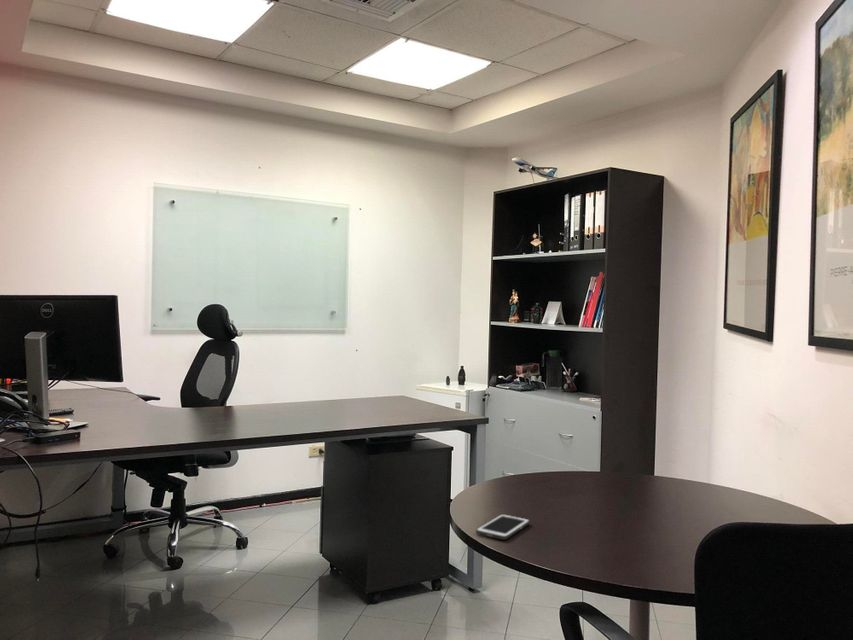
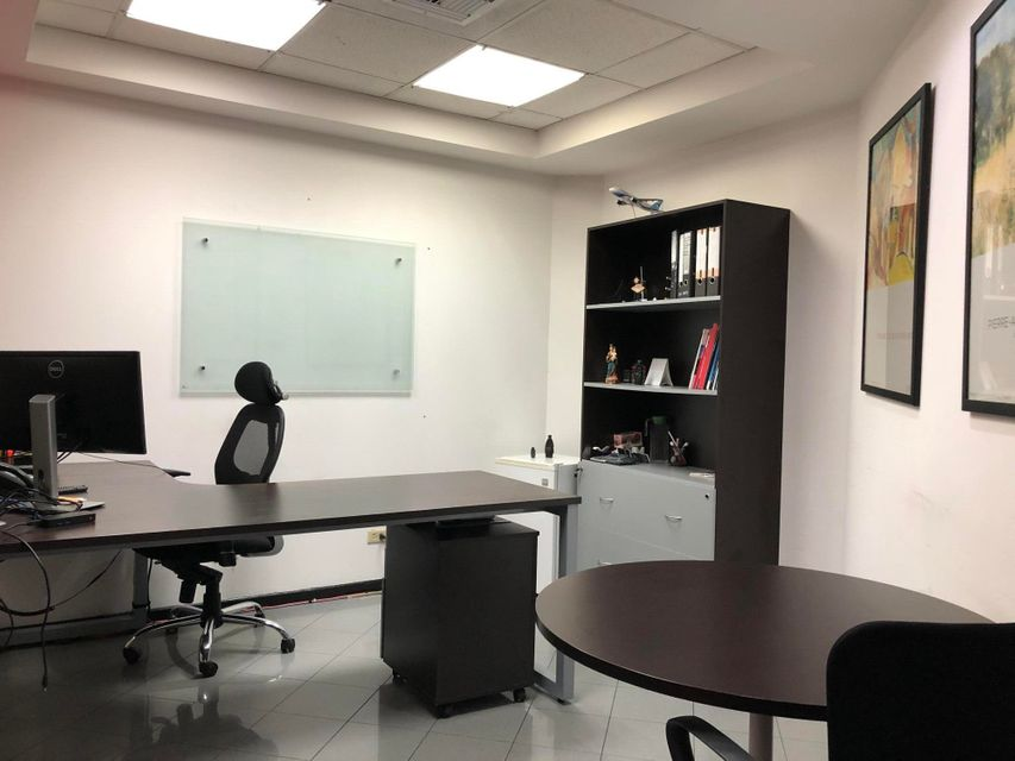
- cell phone [475,513,531,541]
